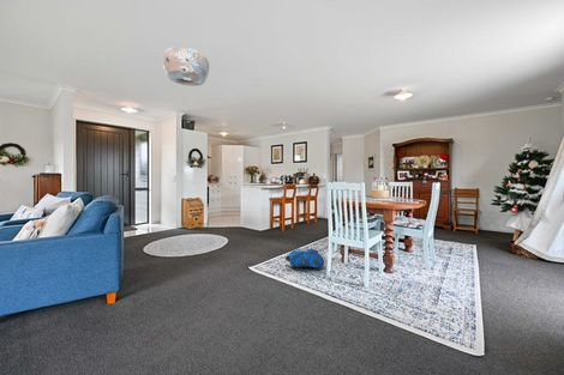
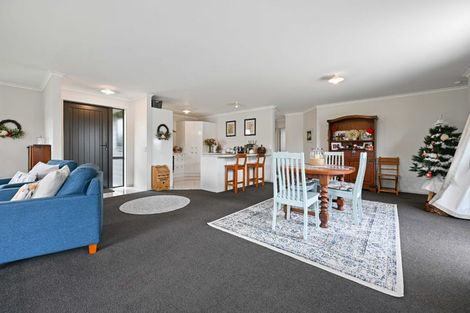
- backpack [284,247,325,272]
- ceiling light [161,46,210,87]
